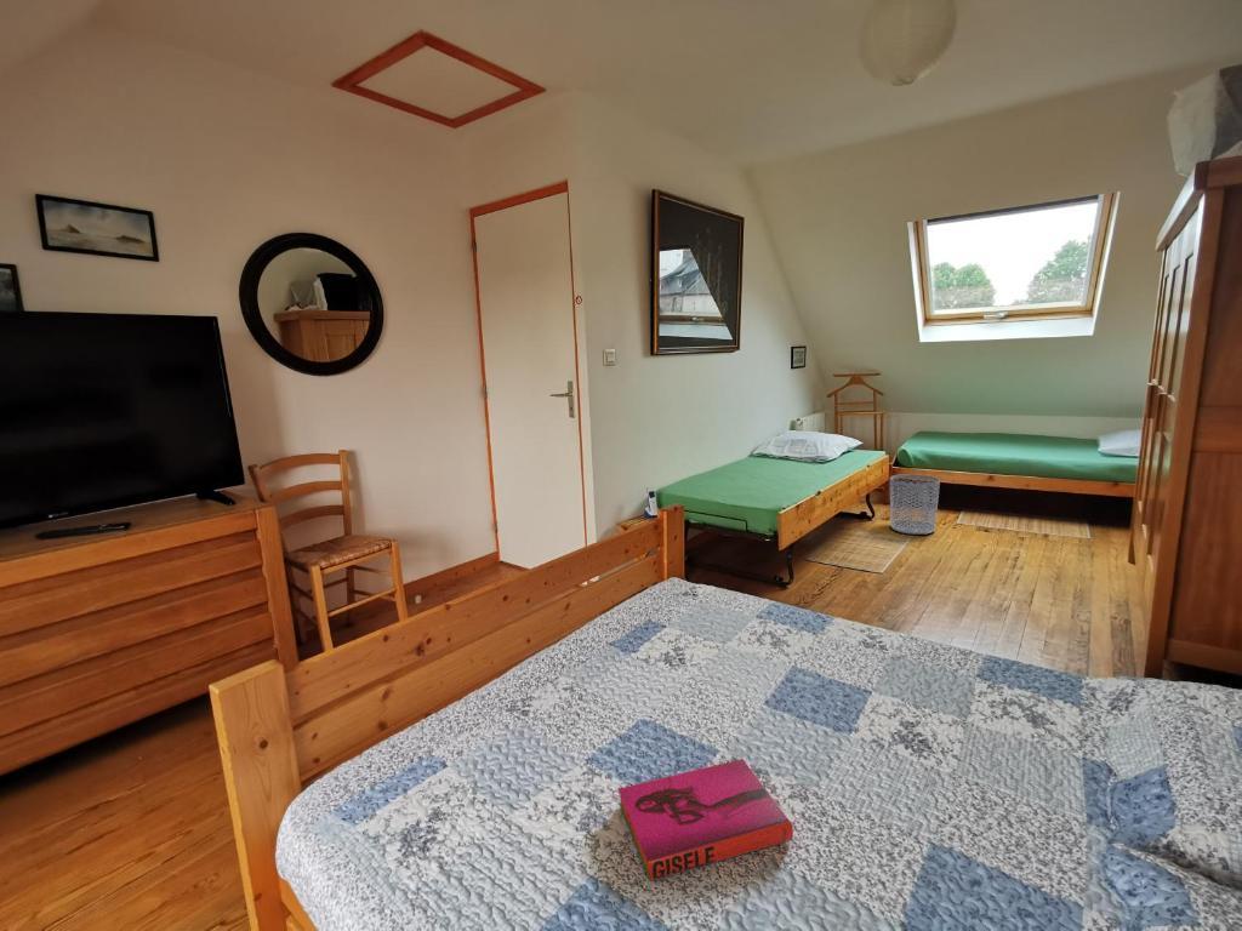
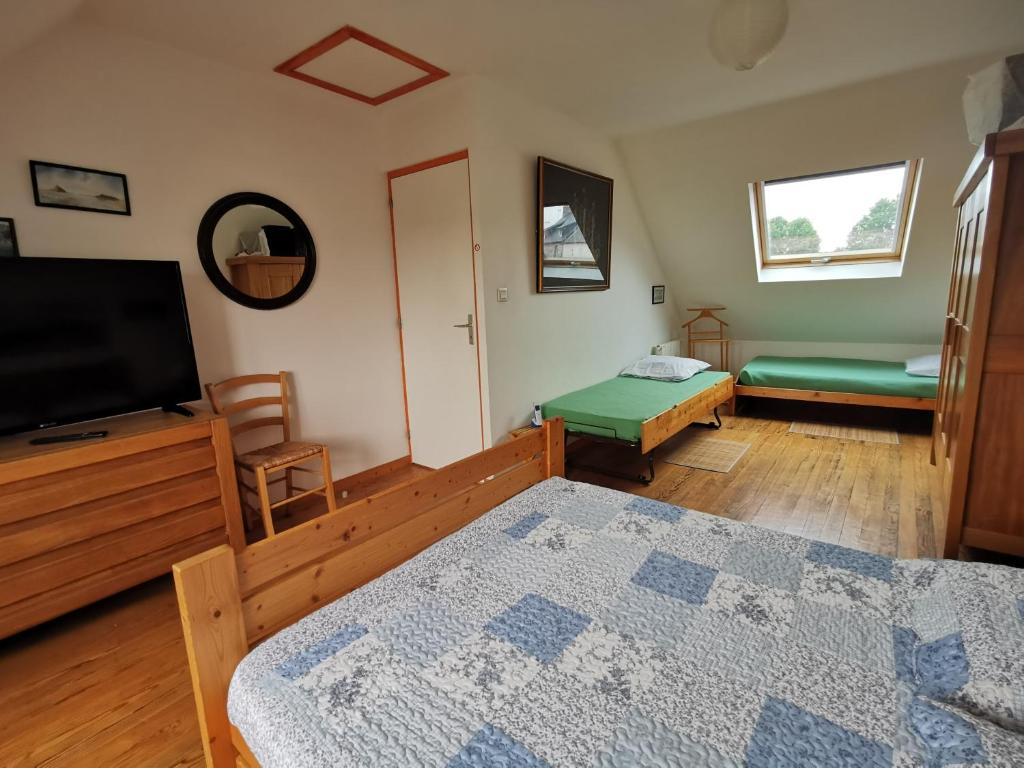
- hardback book [617,758,794,881]
- waste bin [889,473,941,536]
